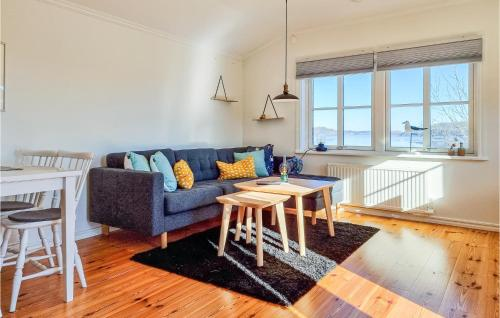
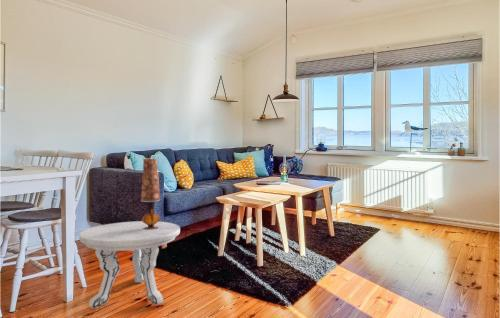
+ table lamp [140,157,161,230]
+ side table [78,220,181,309]
